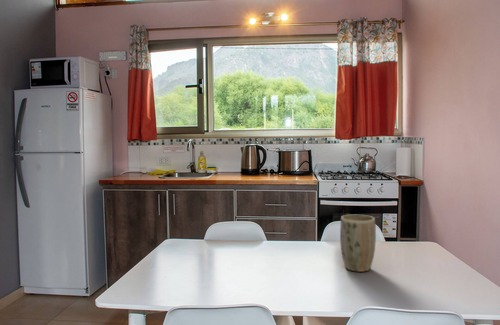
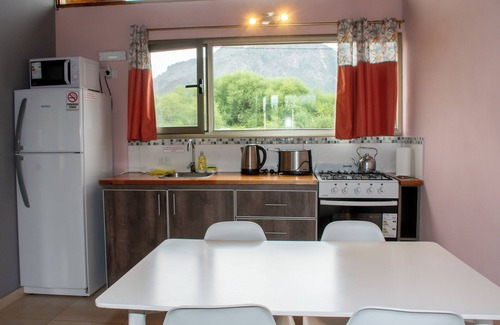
- plant pot [339,214,377,273]
